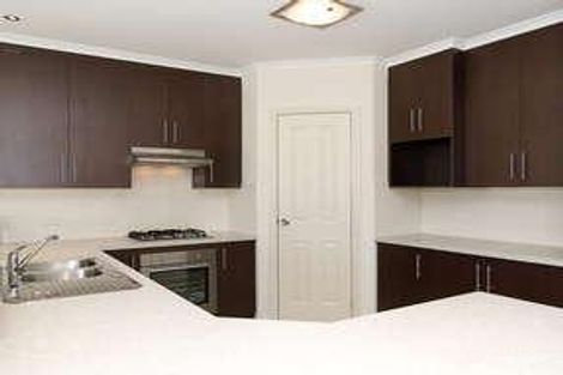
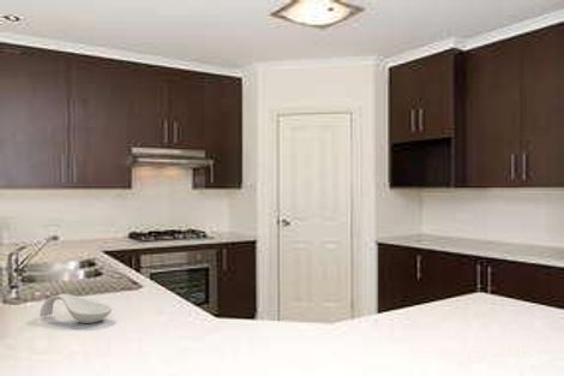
+ spoon rest [38,293,113,324]
